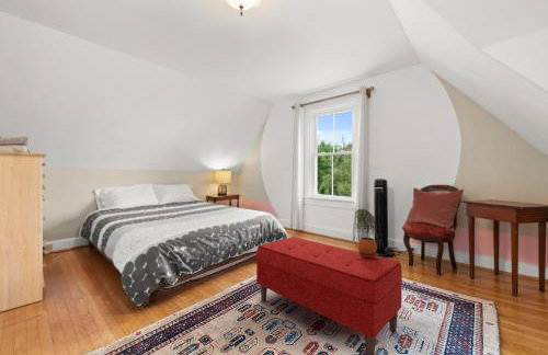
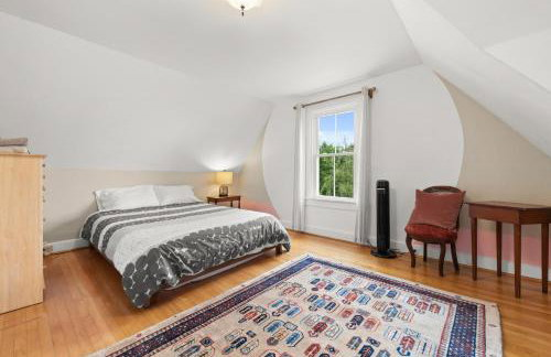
- bench [255,236,403,355]
- potted plant [354,208,378,257]
